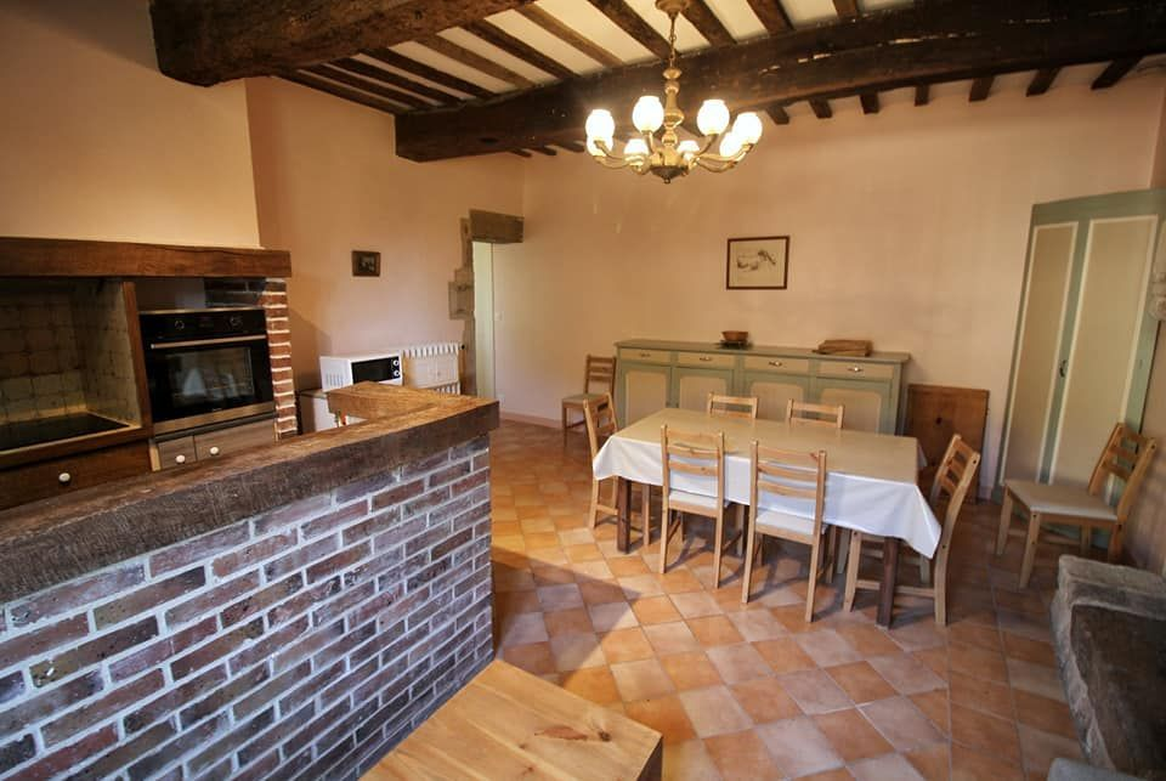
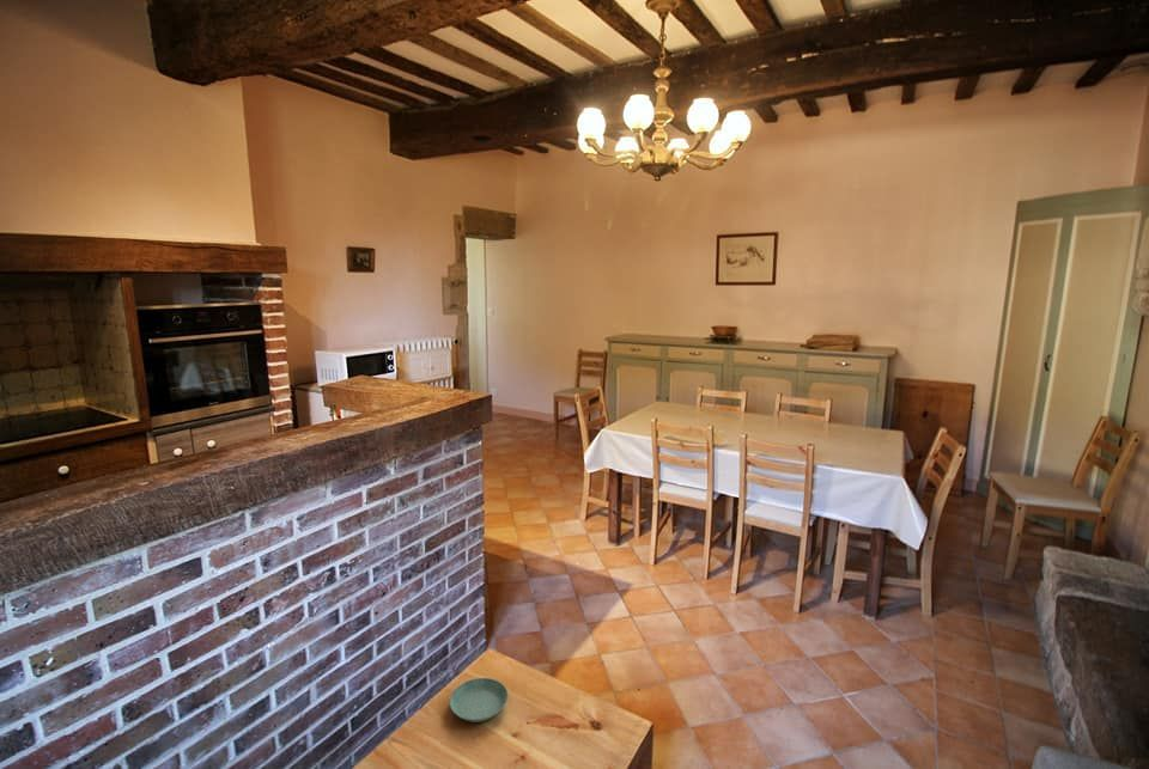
+ saucer [449,677,510,724]
